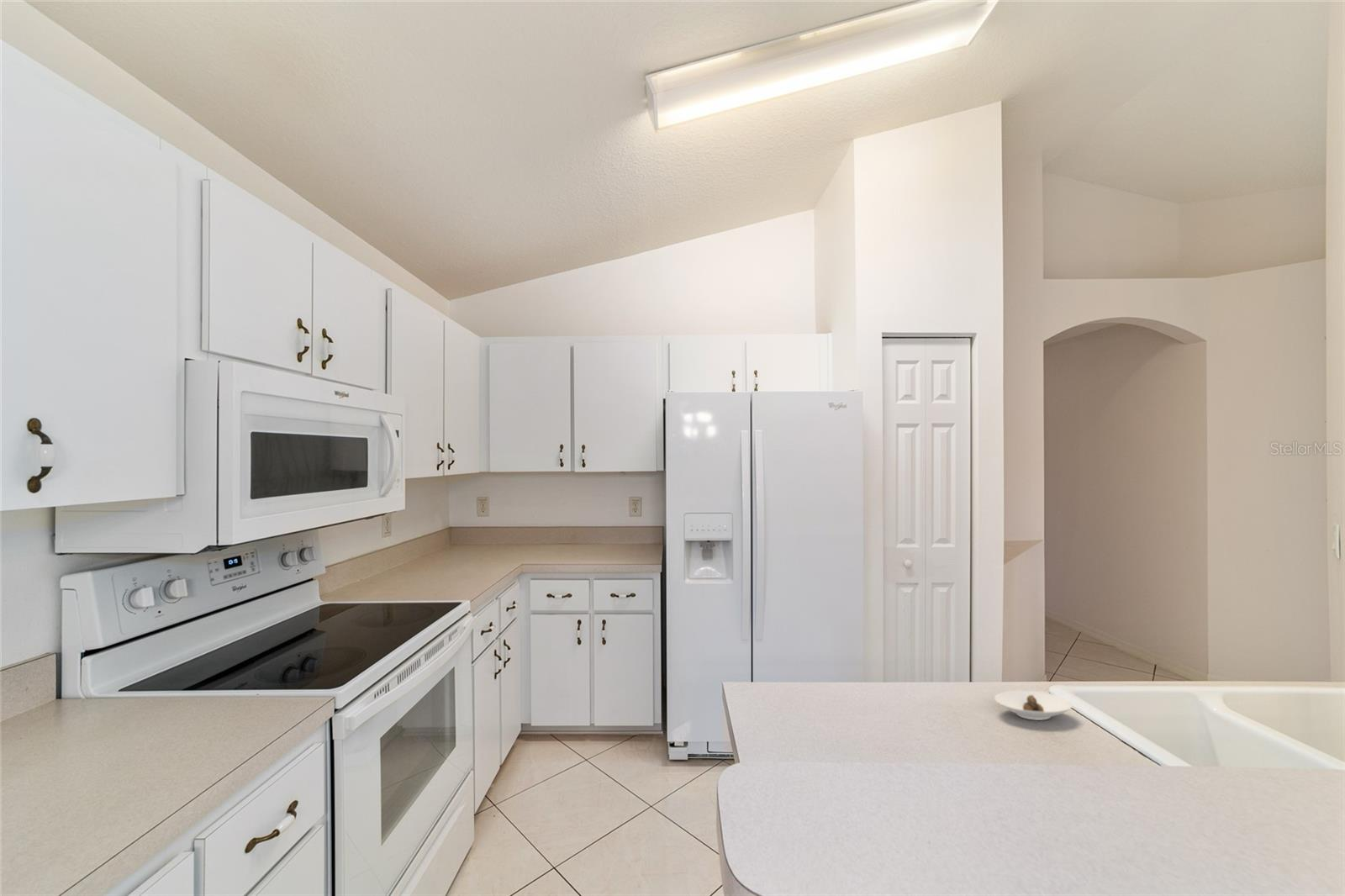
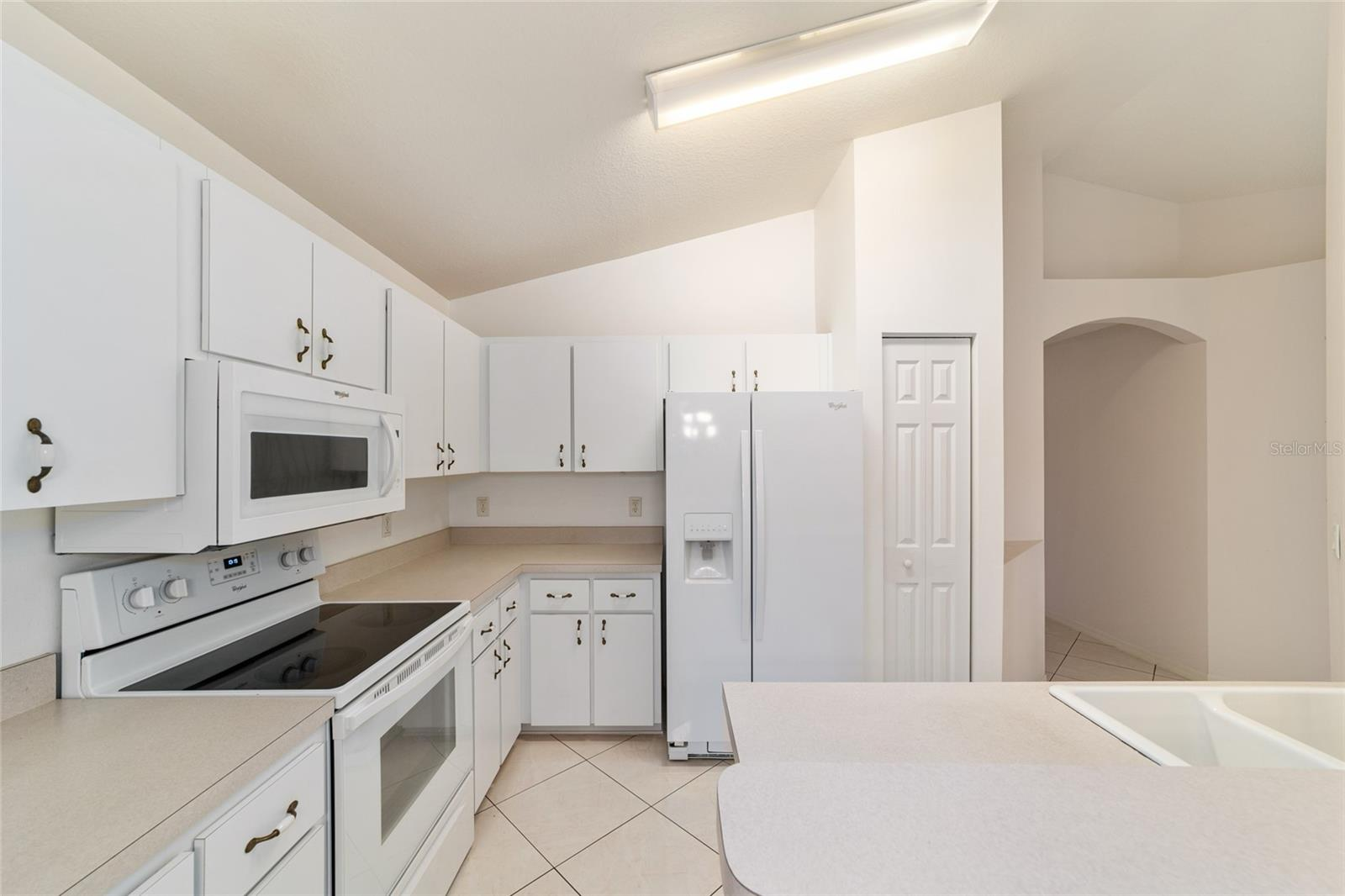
- saucer [994,690,1074,721]
